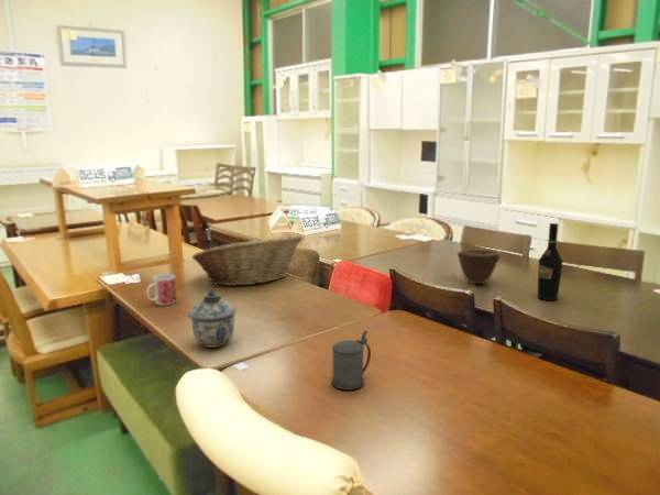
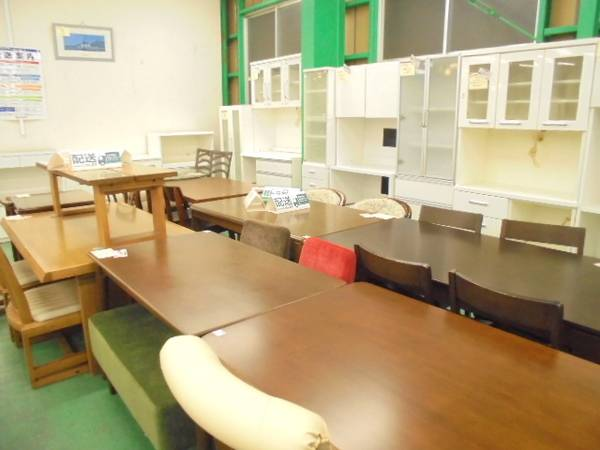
- wine bottle [537,222,563,301]
- fruit basket [191,234,304,287]
- mug [145,273,178,307]
- bowl [457,248,501,285]
- beer stein [330,329,372,392]
- lidded jar [187,287,237,349]
